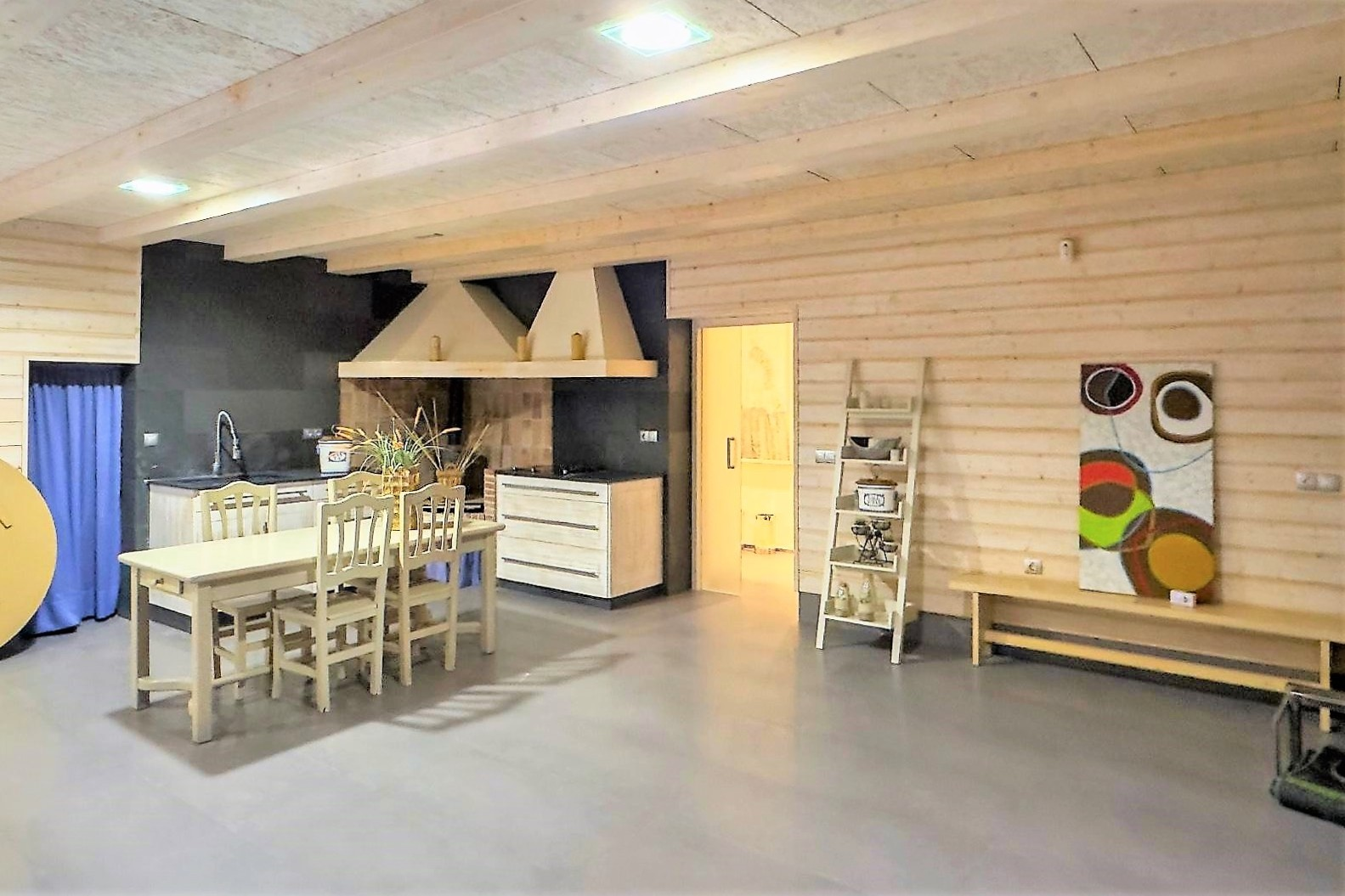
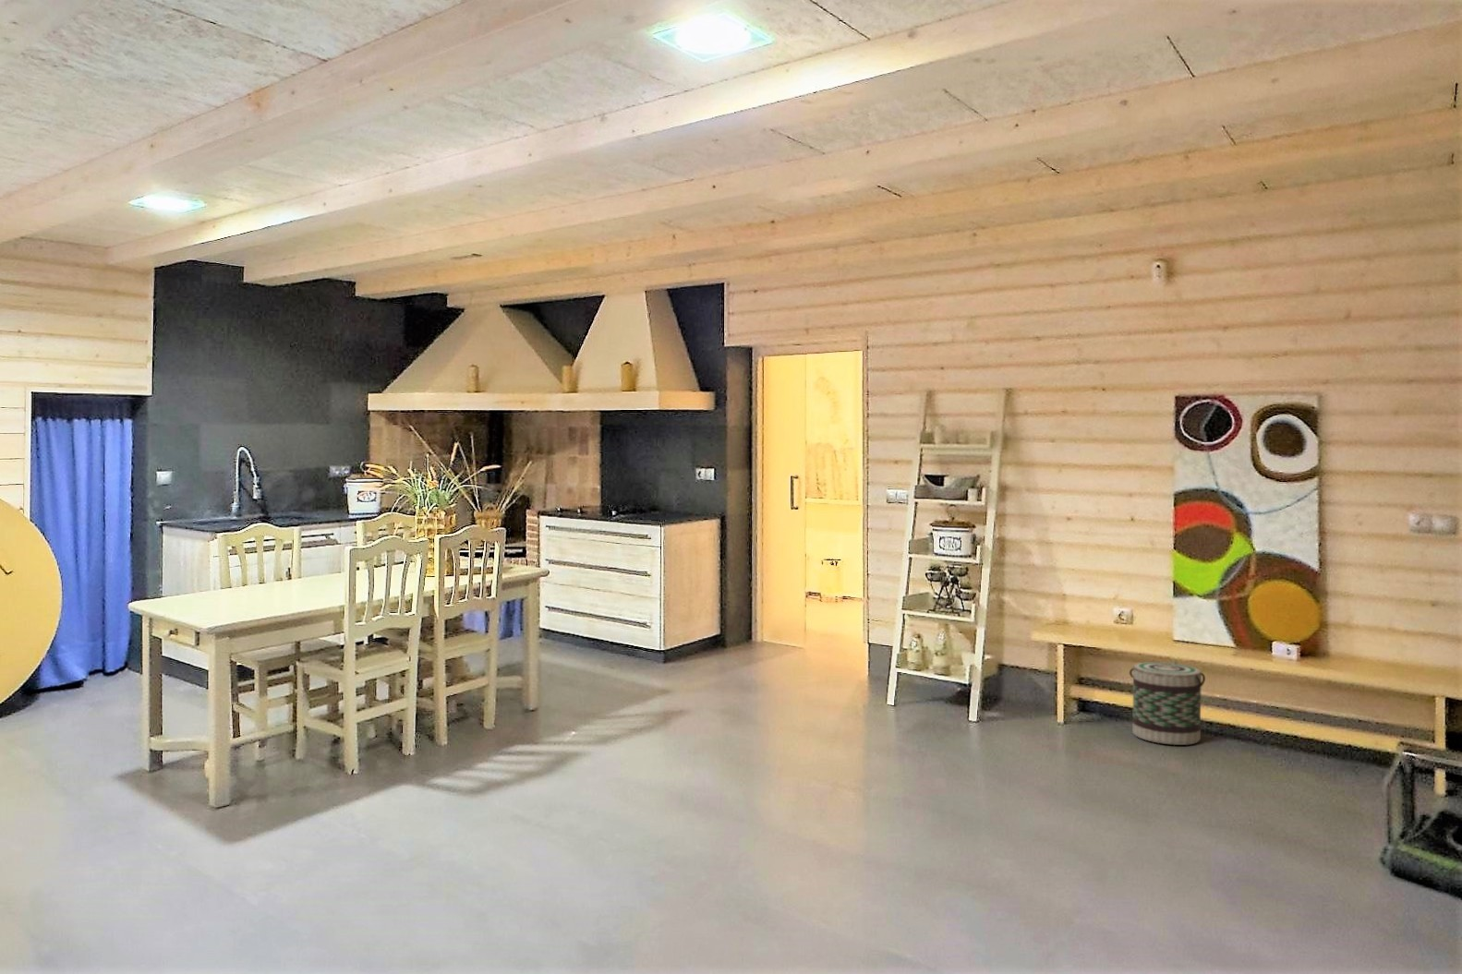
+ basket [1128,660,1207,746]
